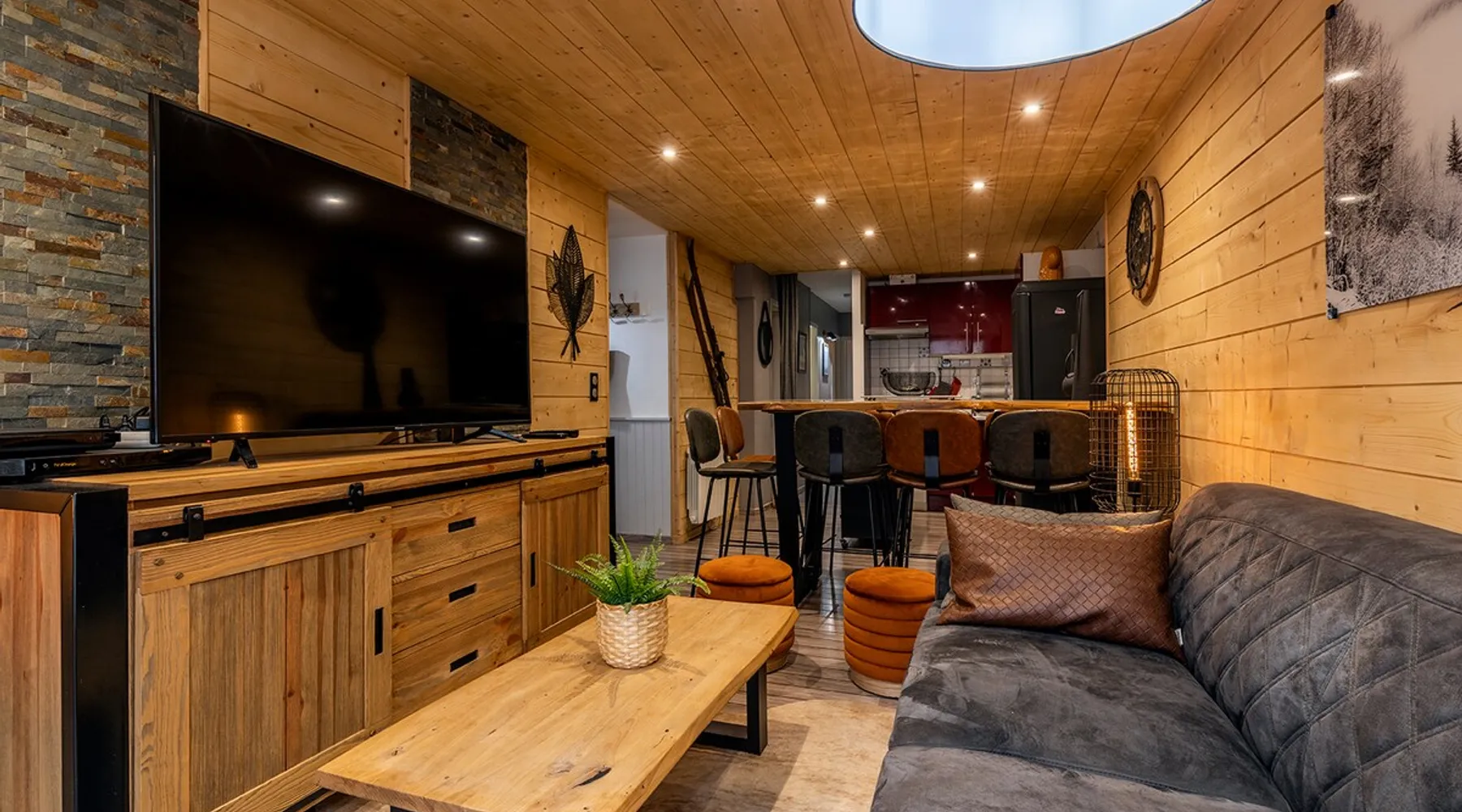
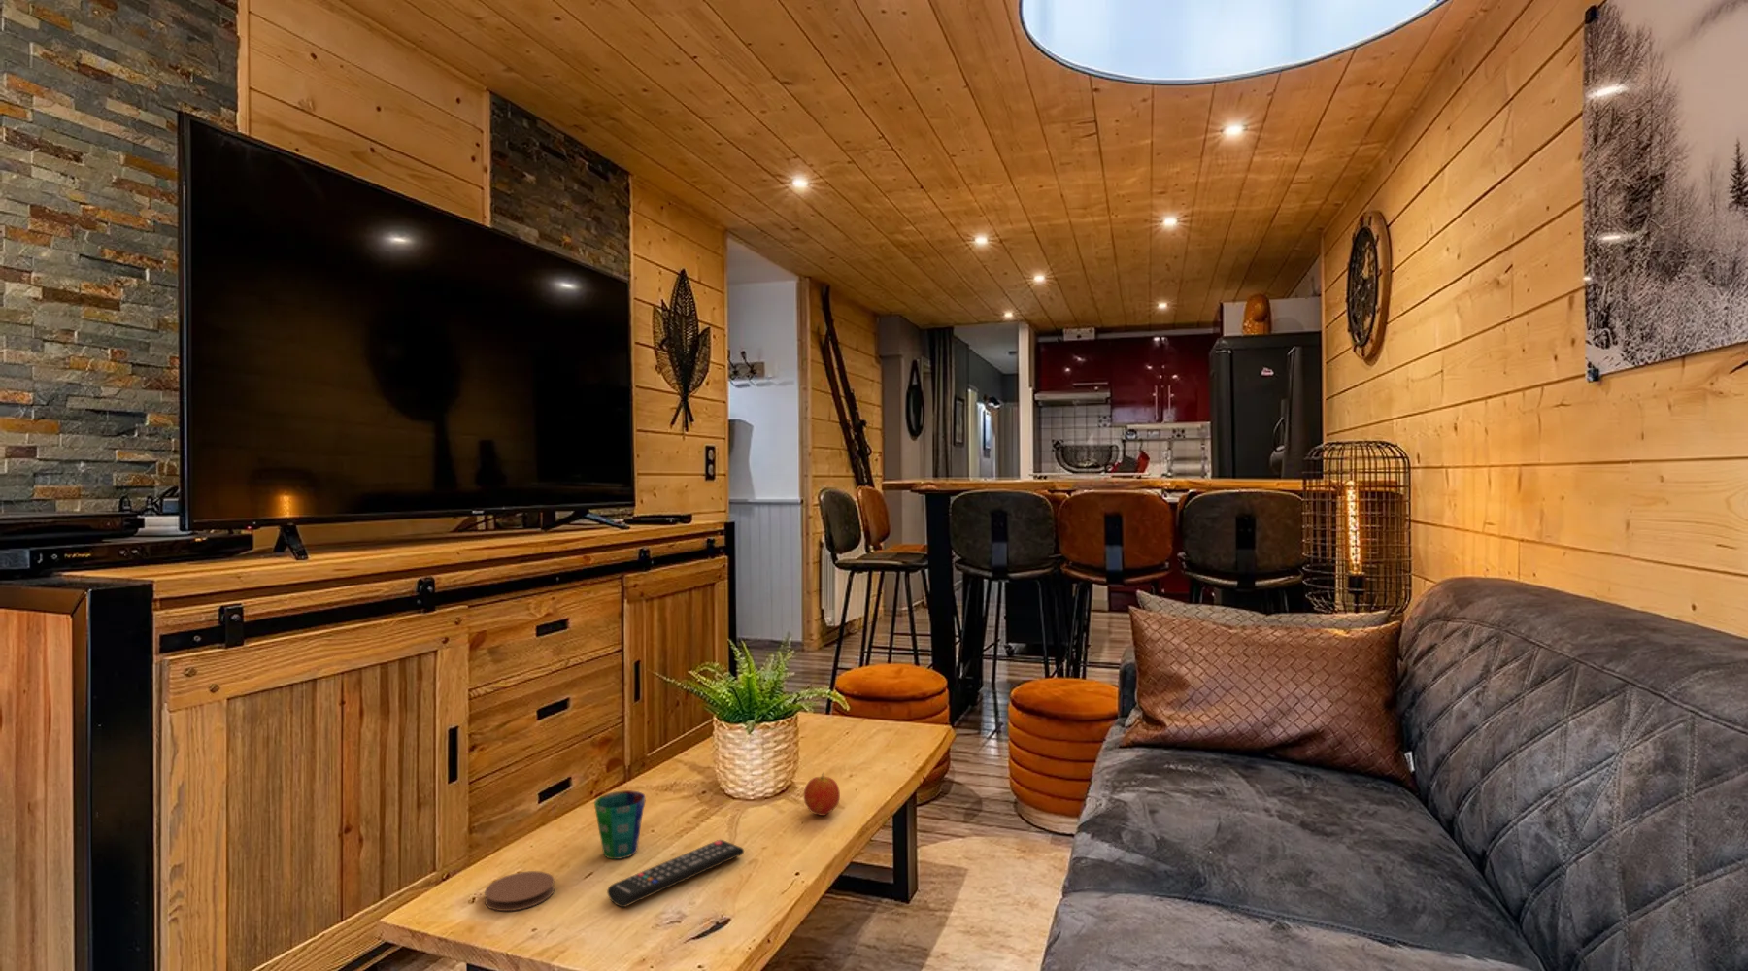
+ fruit [803,771,841,817]
+ remote control [606,839,745,908]
+ cup [593,789,647,860]
+ coaster [483,871,556,911]
